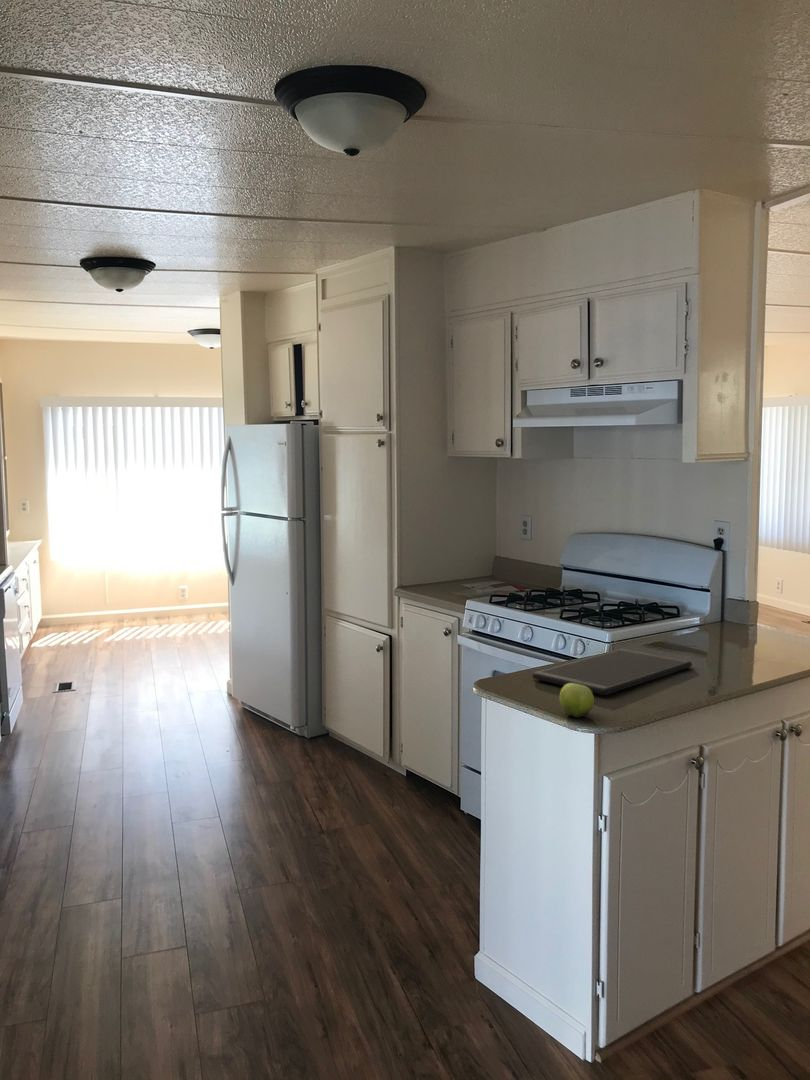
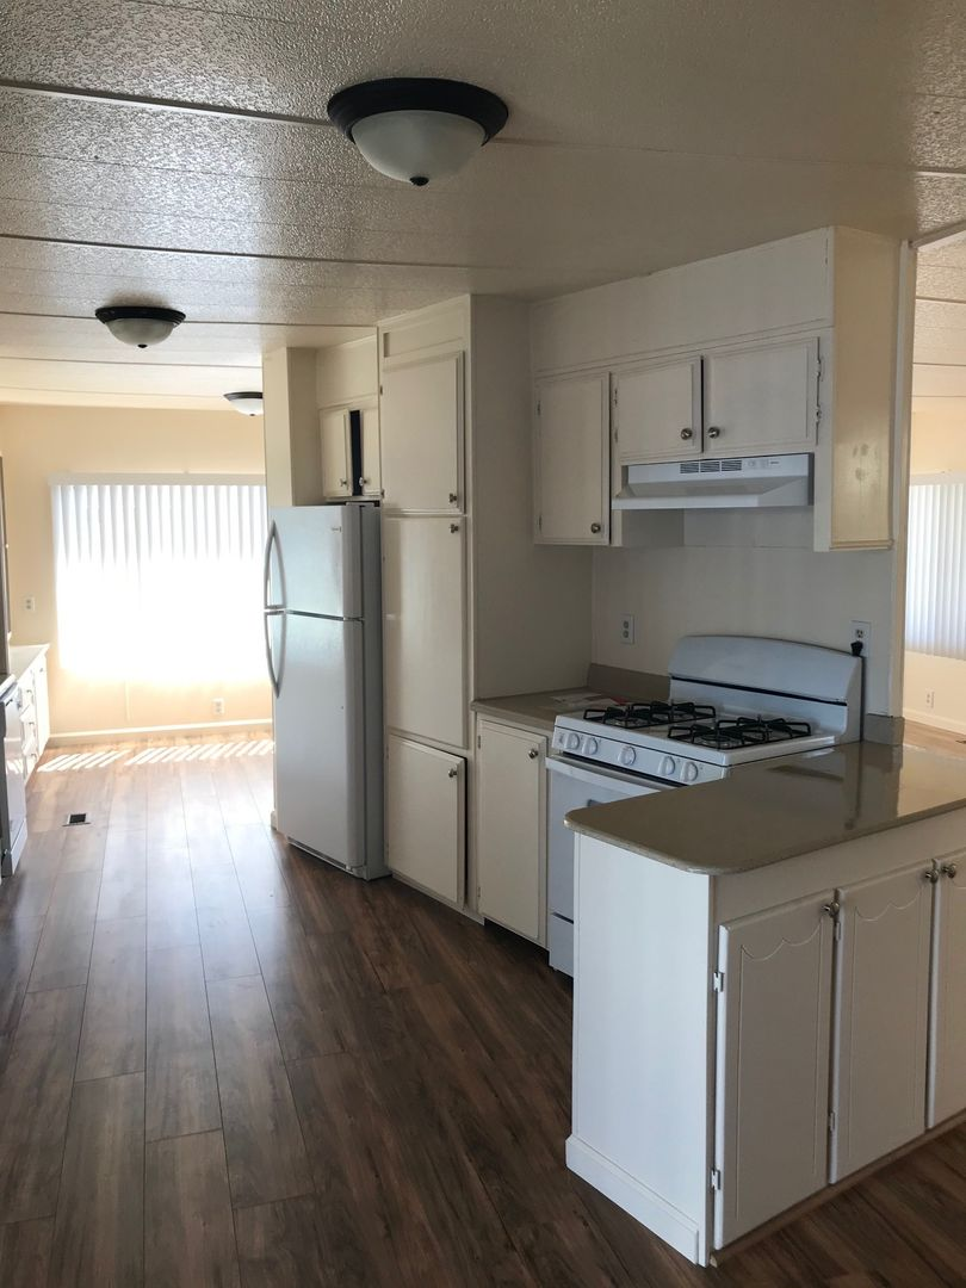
- fruit [559,682,595,719]
- cutting board [531,648,693,696]
